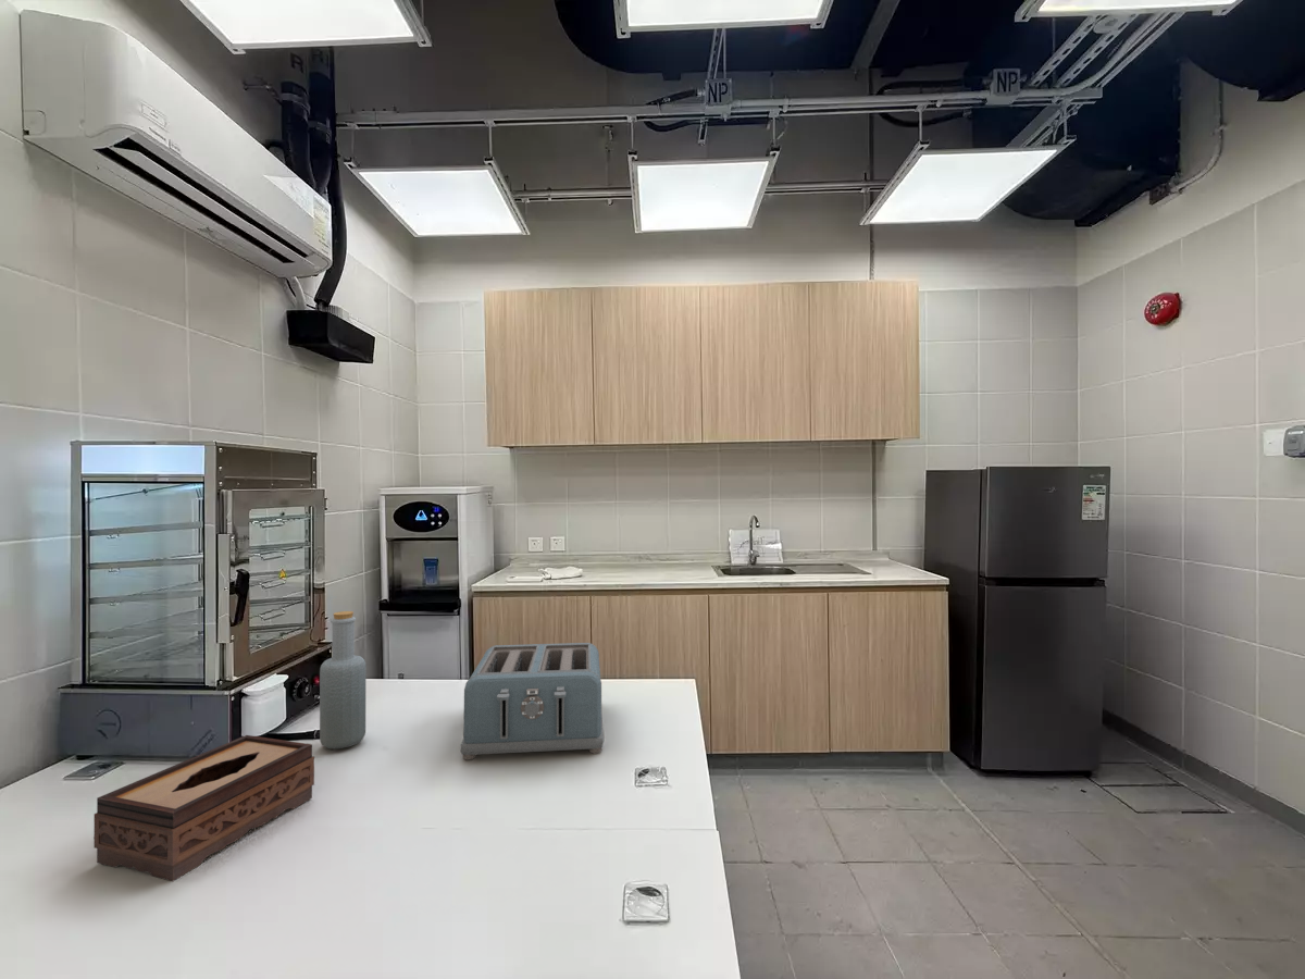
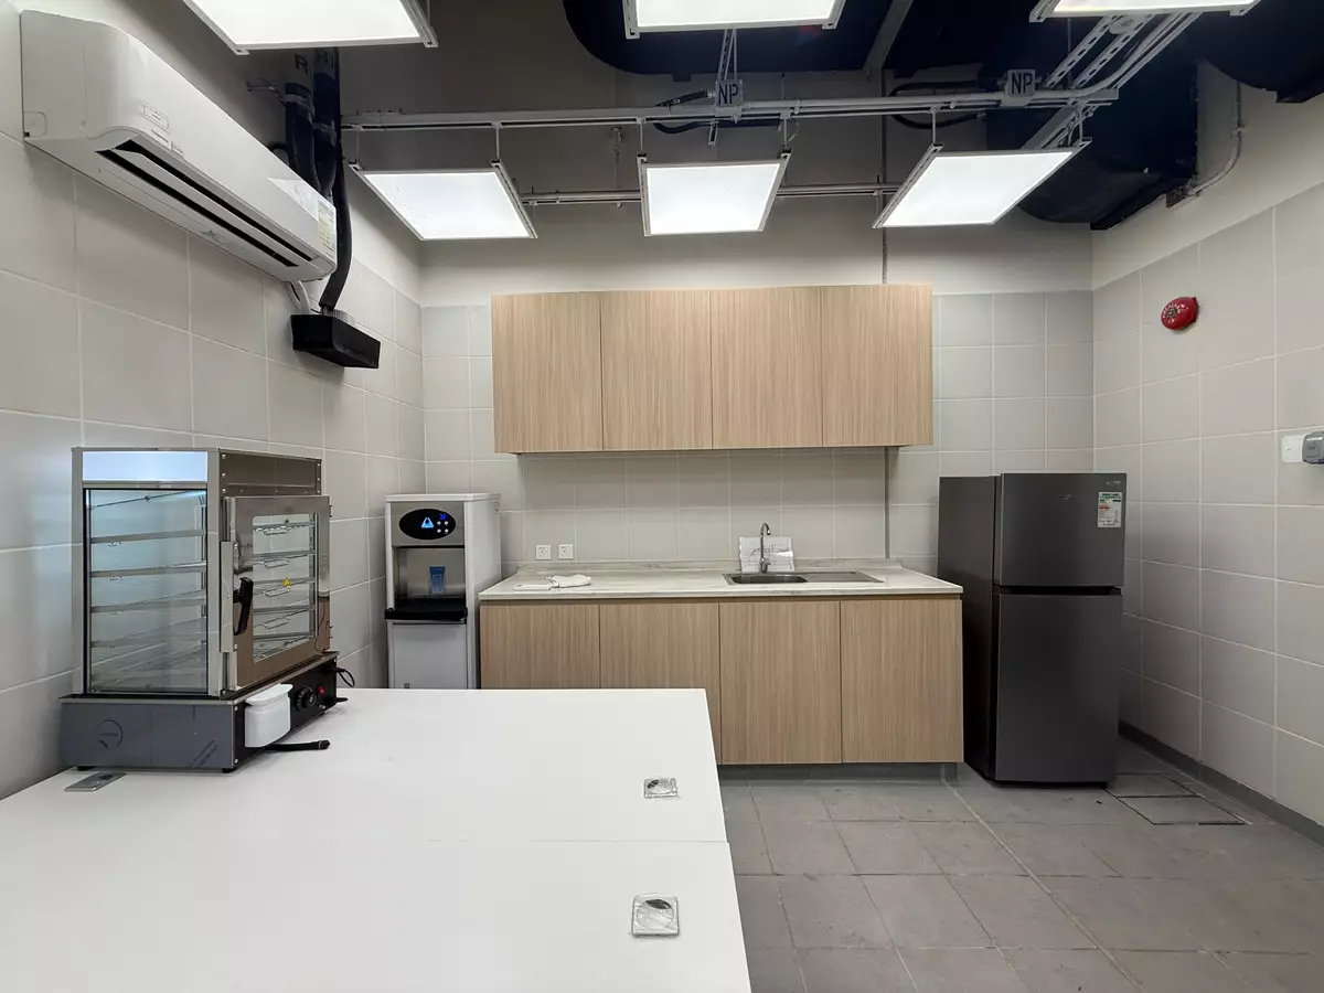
- toaster [459,642,605,761]
- bottle [319,610,366,749]
- tissue box [92,734,315,882]
